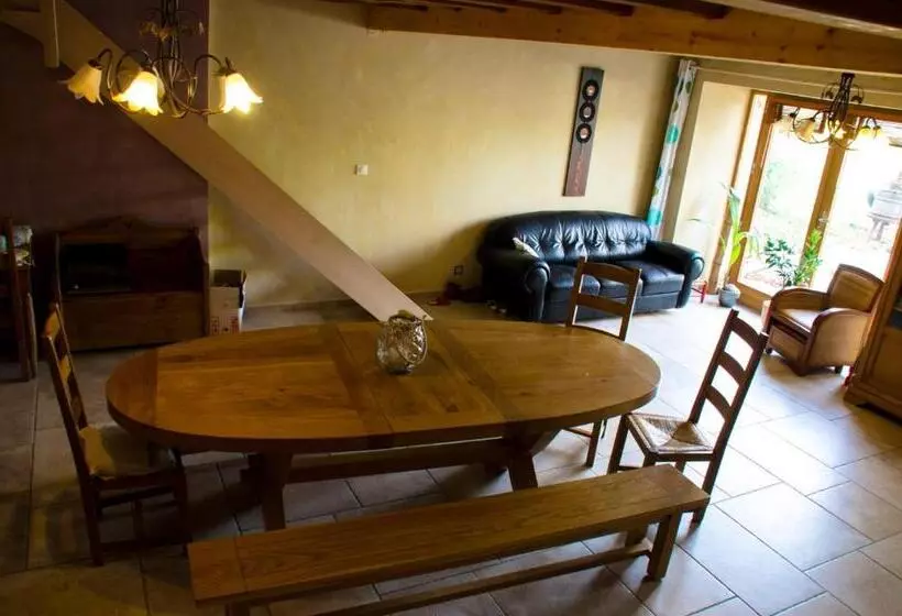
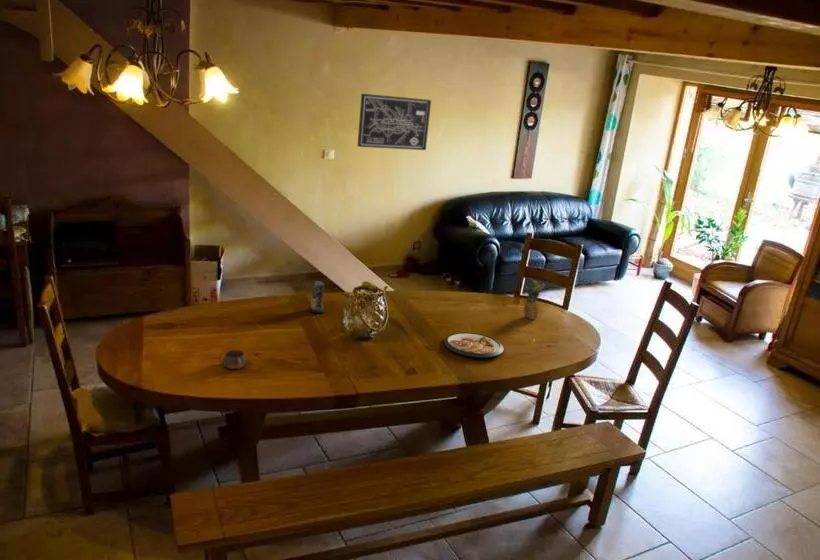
+ wall art [356,93,432,151]
+ cup [222,349,247,370]
+ fruit [523,278,546,320]
+ candle [308,280,326,314]
+ dish [443,332,505,359]
